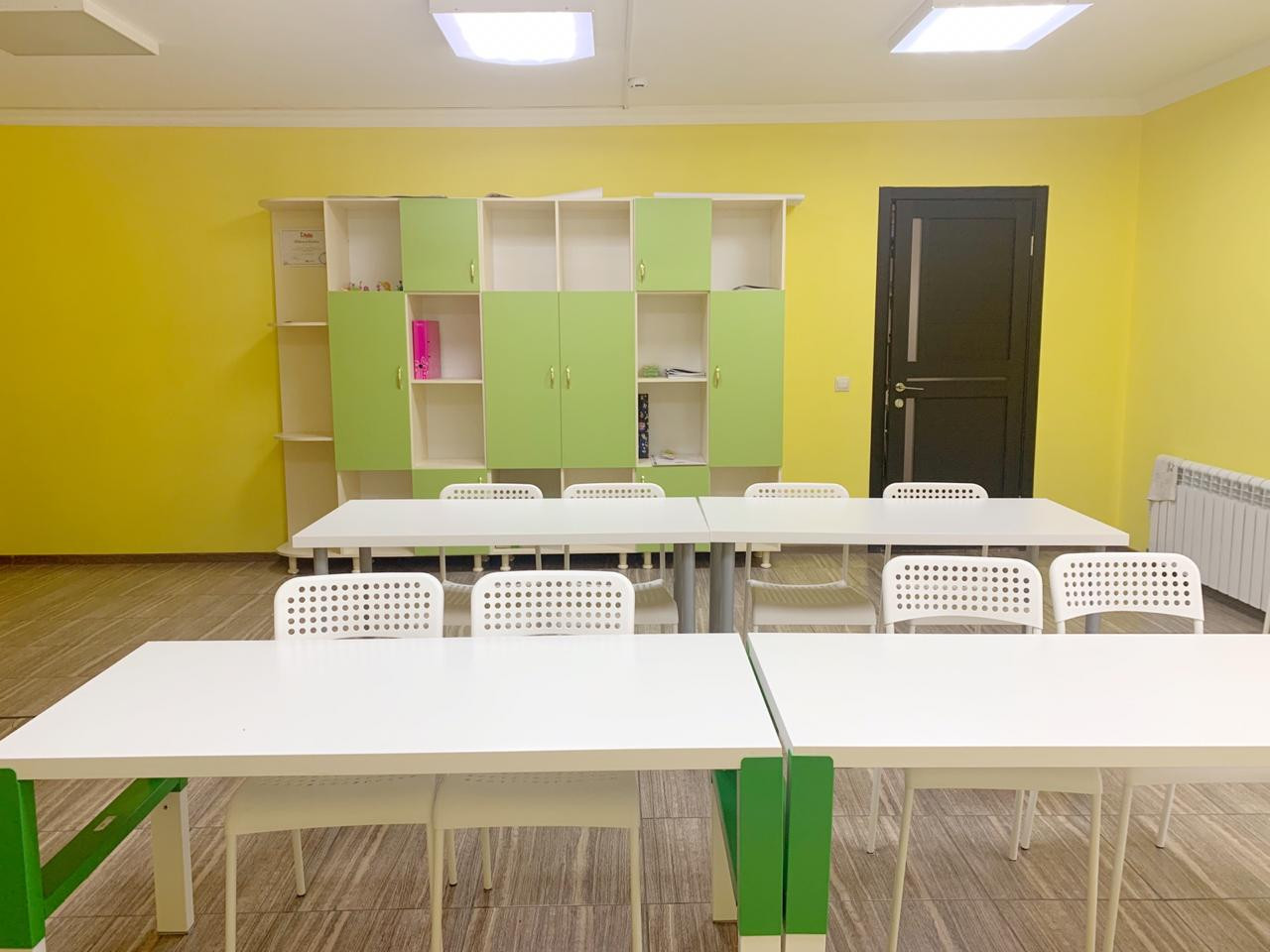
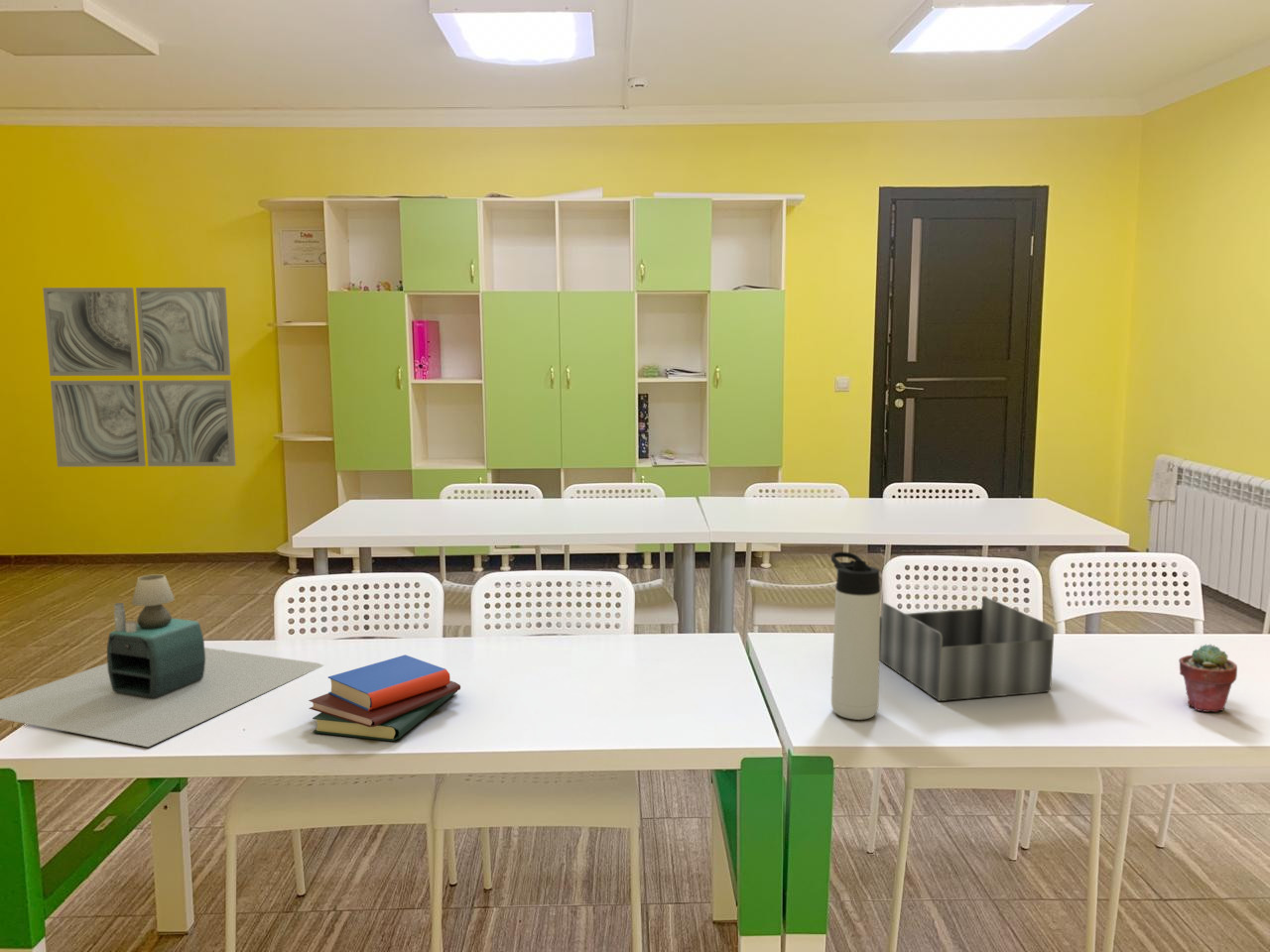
+ desk lamp [0,573,324,748]
+ book [308,654,461,742]
+ desk organizer [879,596,1055,702]
+ thermos bottle [830,550,881,721]
+ potted succulent [1178,644,1238,713]
+ wall art [42,287,237,468]
